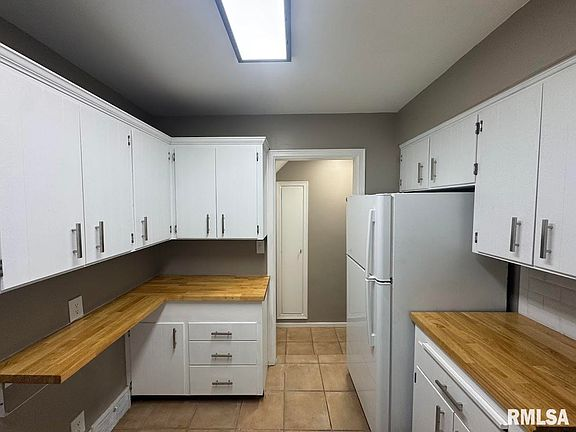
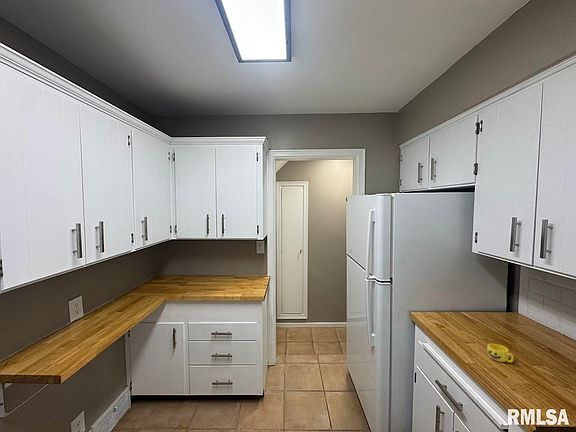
+ cup [486,343,515,363]
